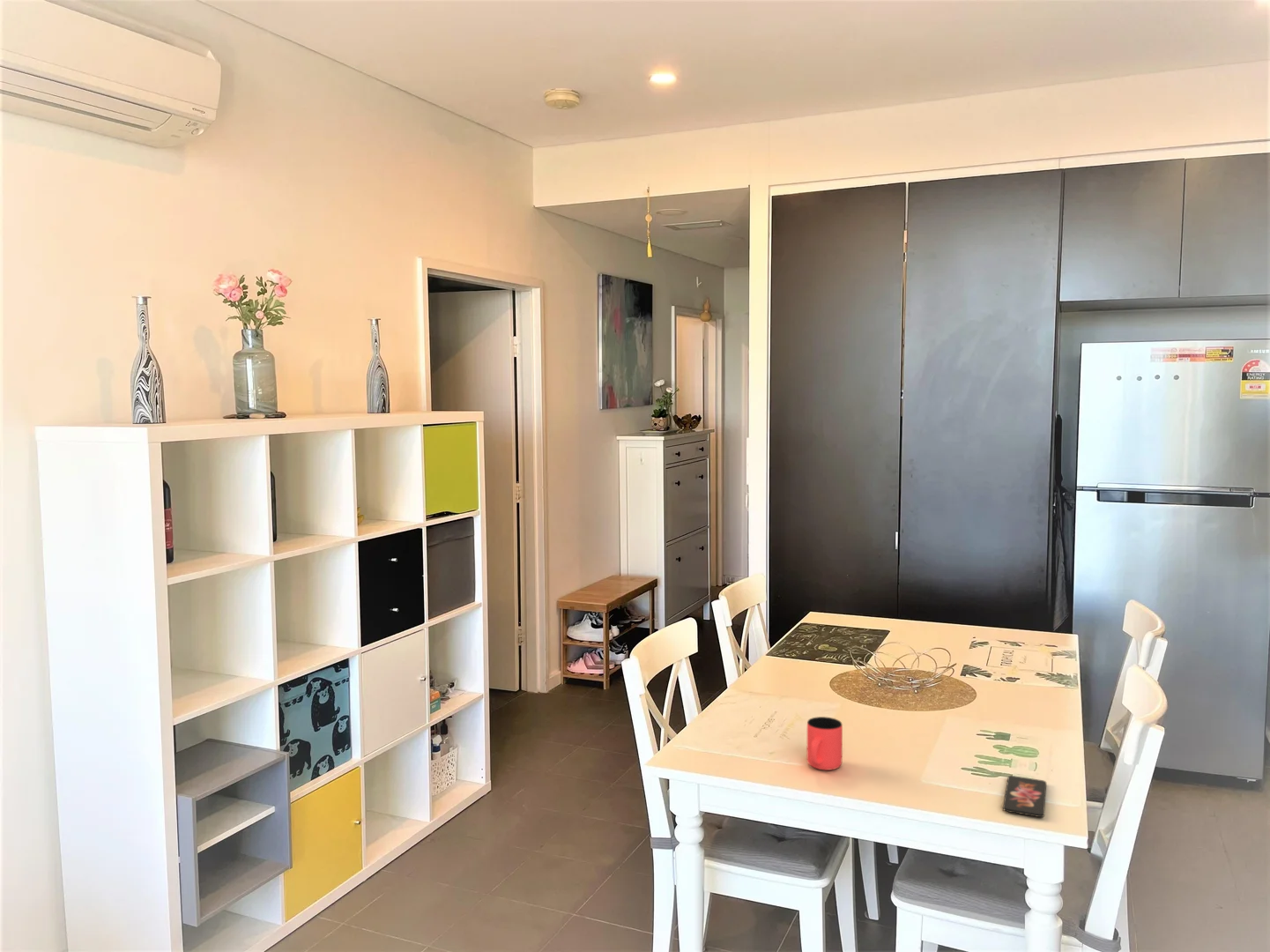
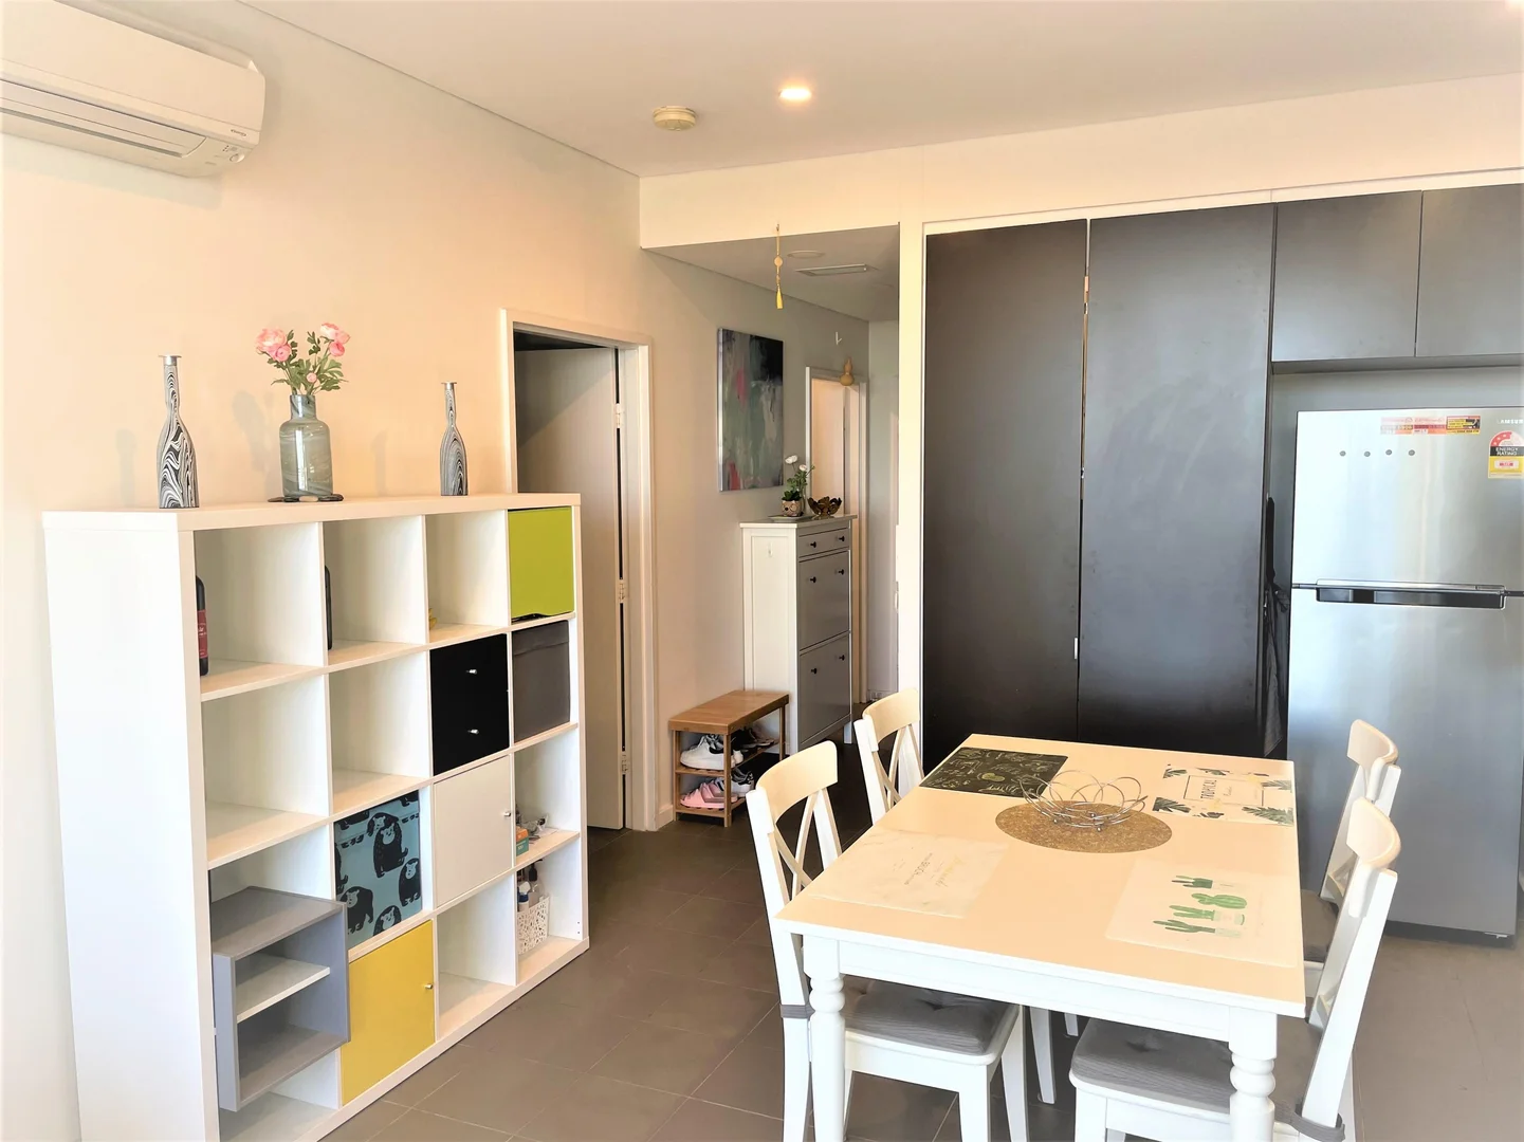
- cup [806,716,843,771]
- smartphone [1002,775,1047,818]
